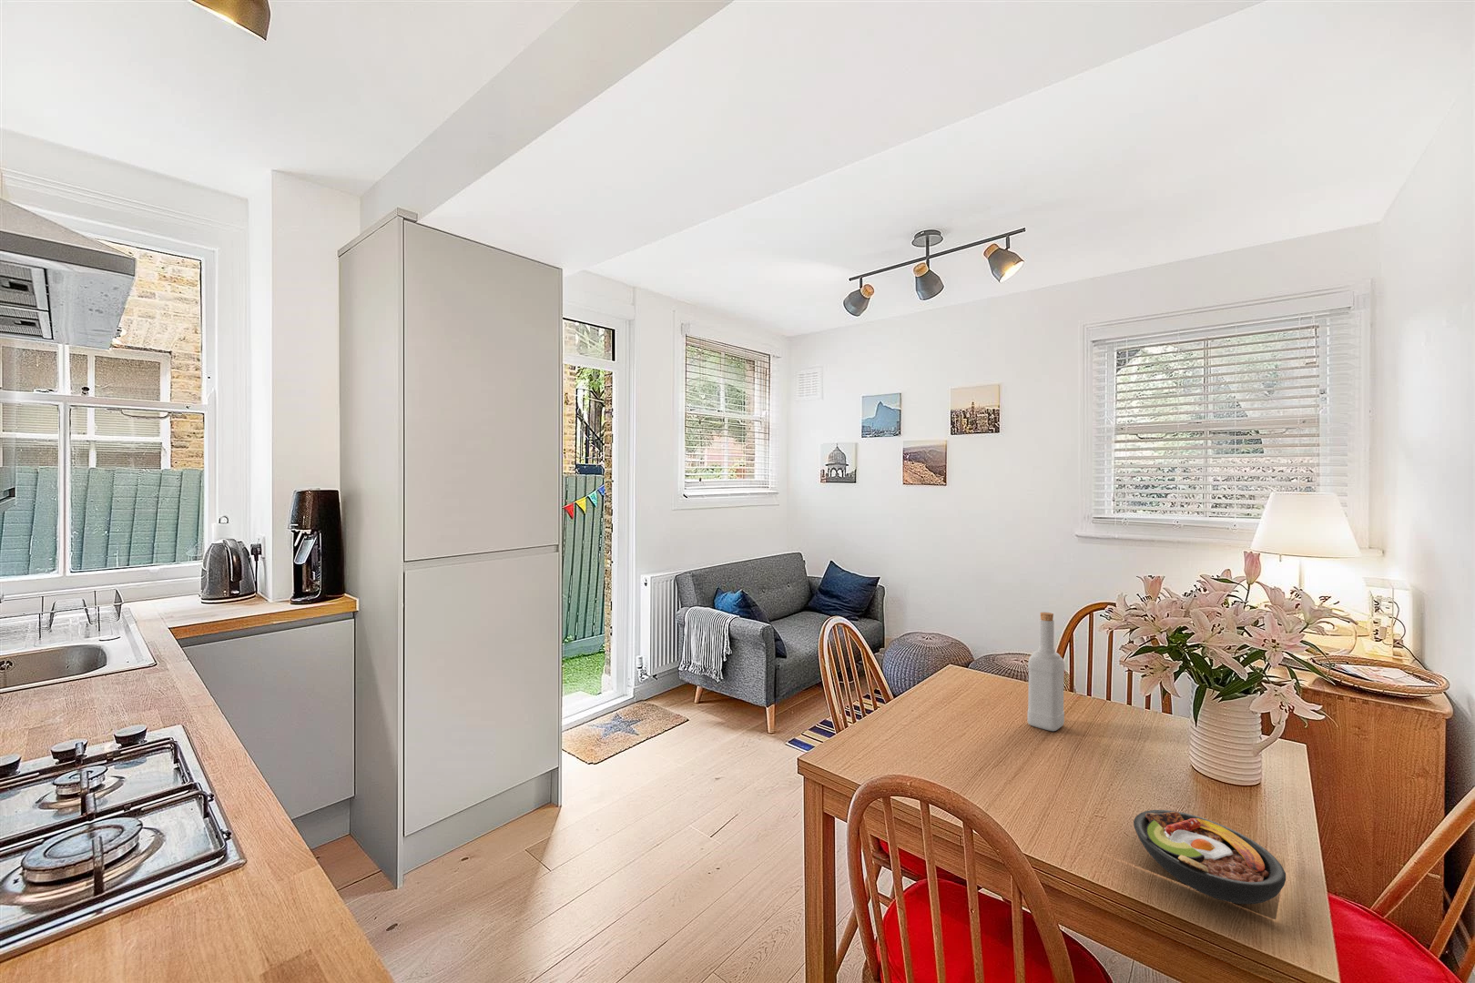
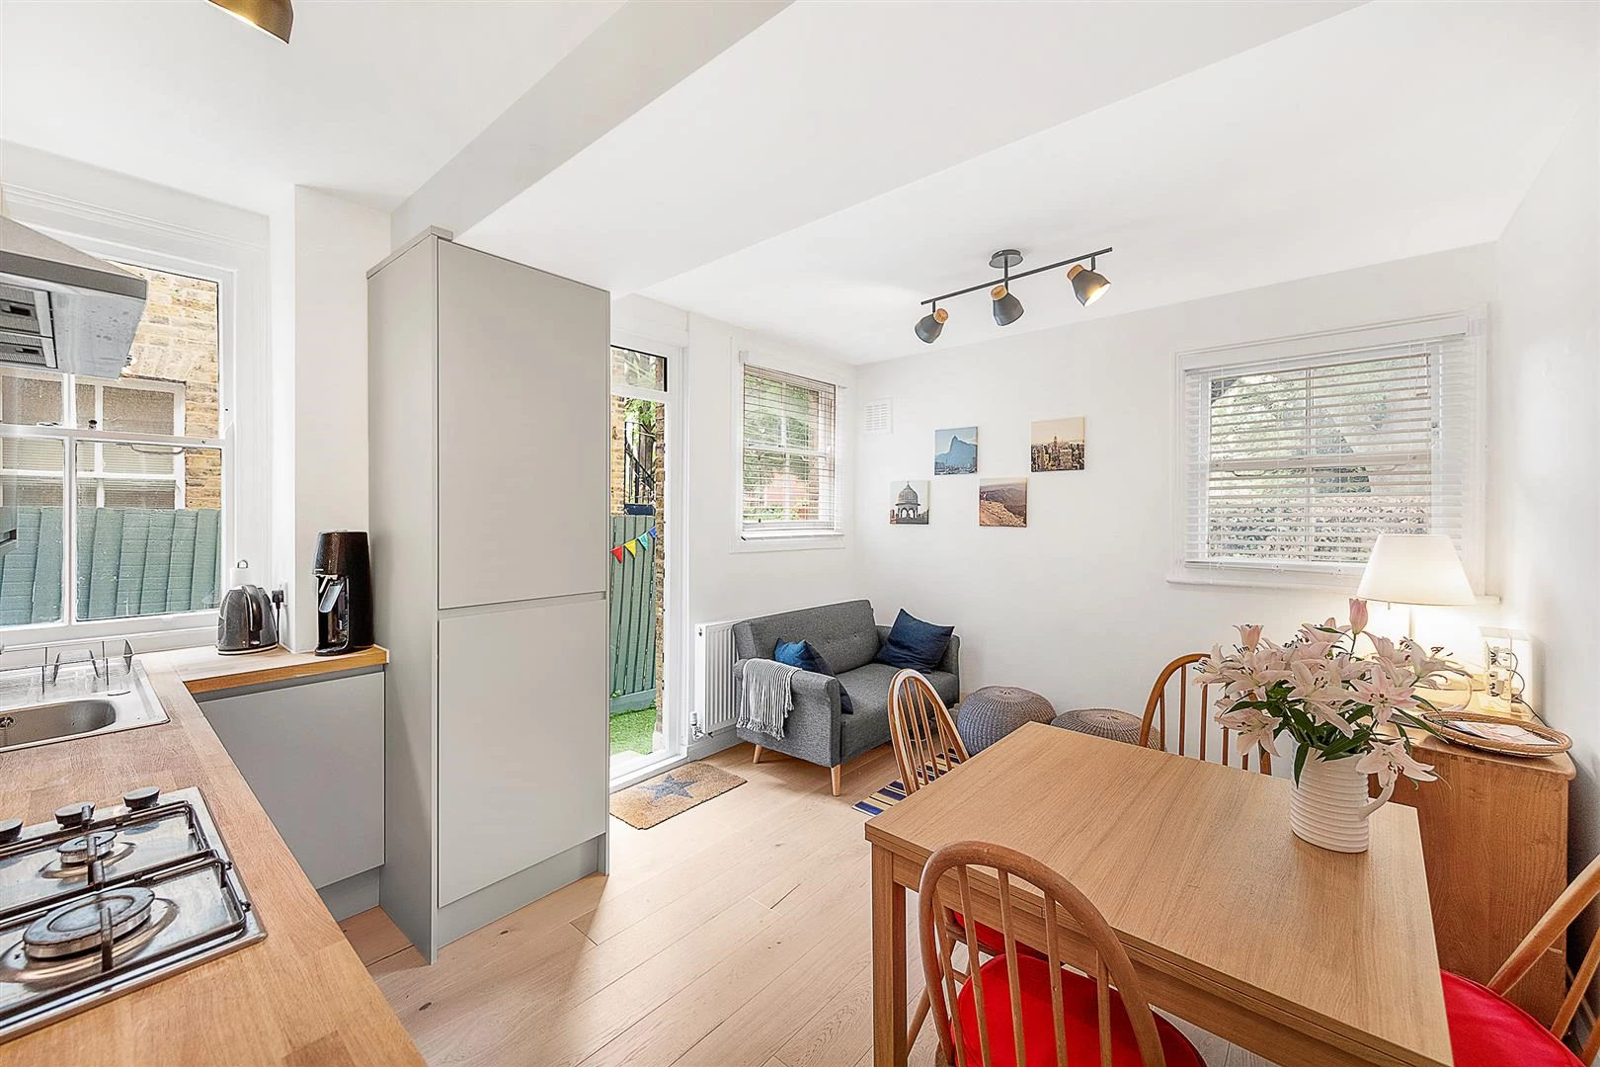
- bottle [1027,612,1066,732]
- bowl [1133,810,1286,905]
